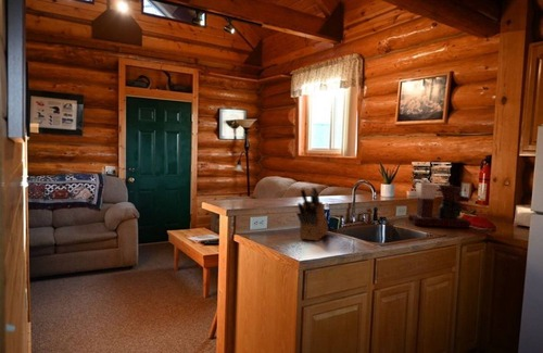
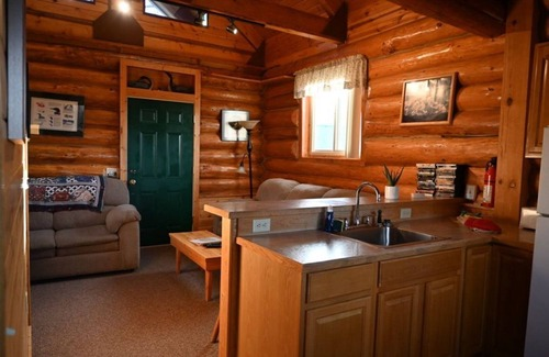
- knife block [295,186,329,242]
- coffee maker [407,181,472,229]
